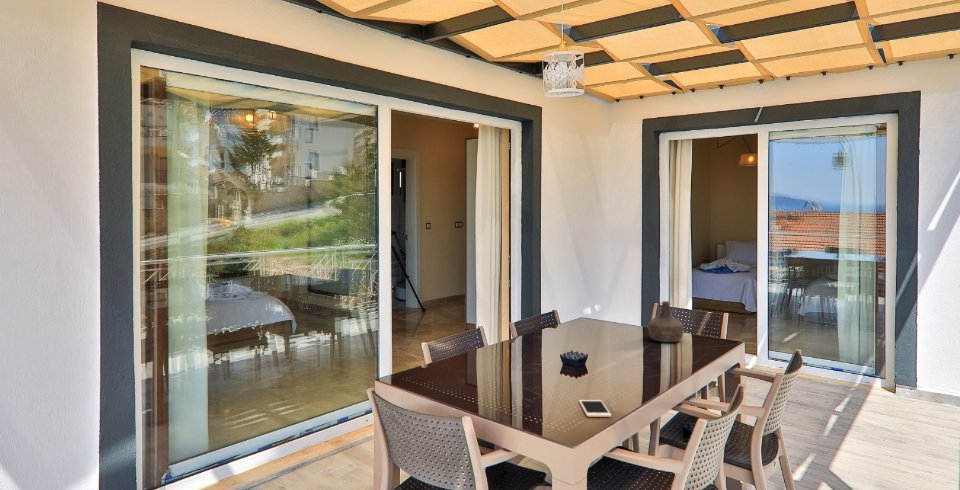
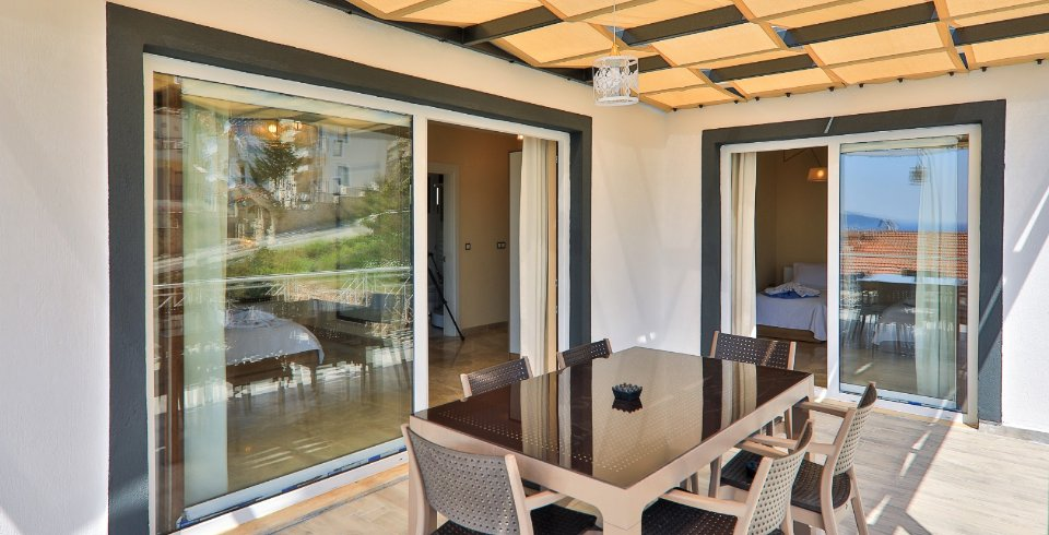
- cell phone [578,399,612,418]
- bottle [647,300,685,343]
